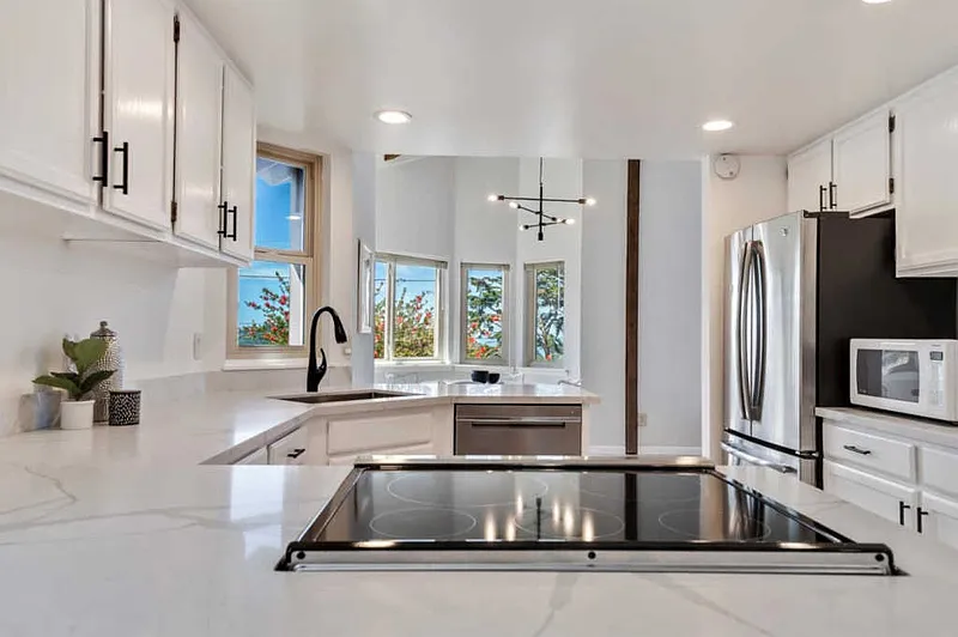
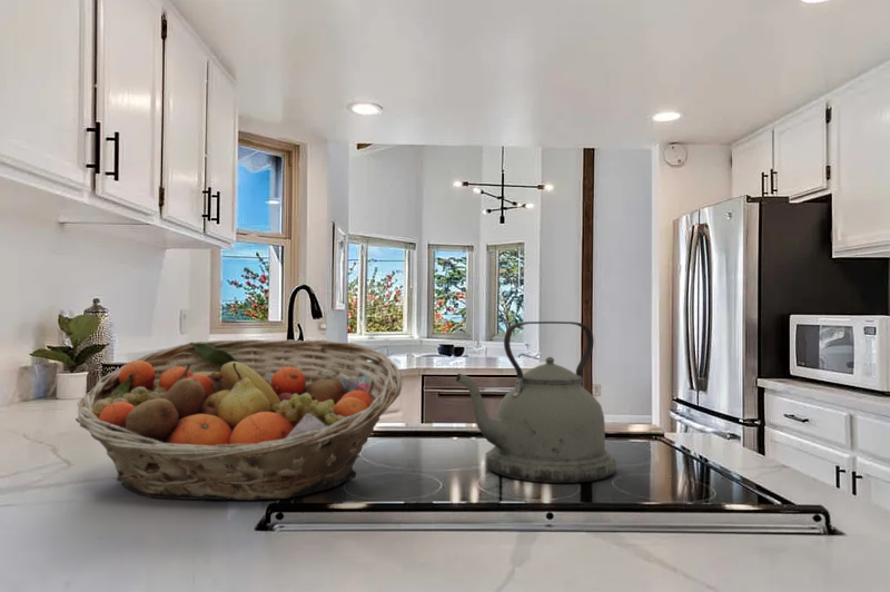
+ fruit basket [75,338,403,502]
+ kettle [455,320,616,484]
